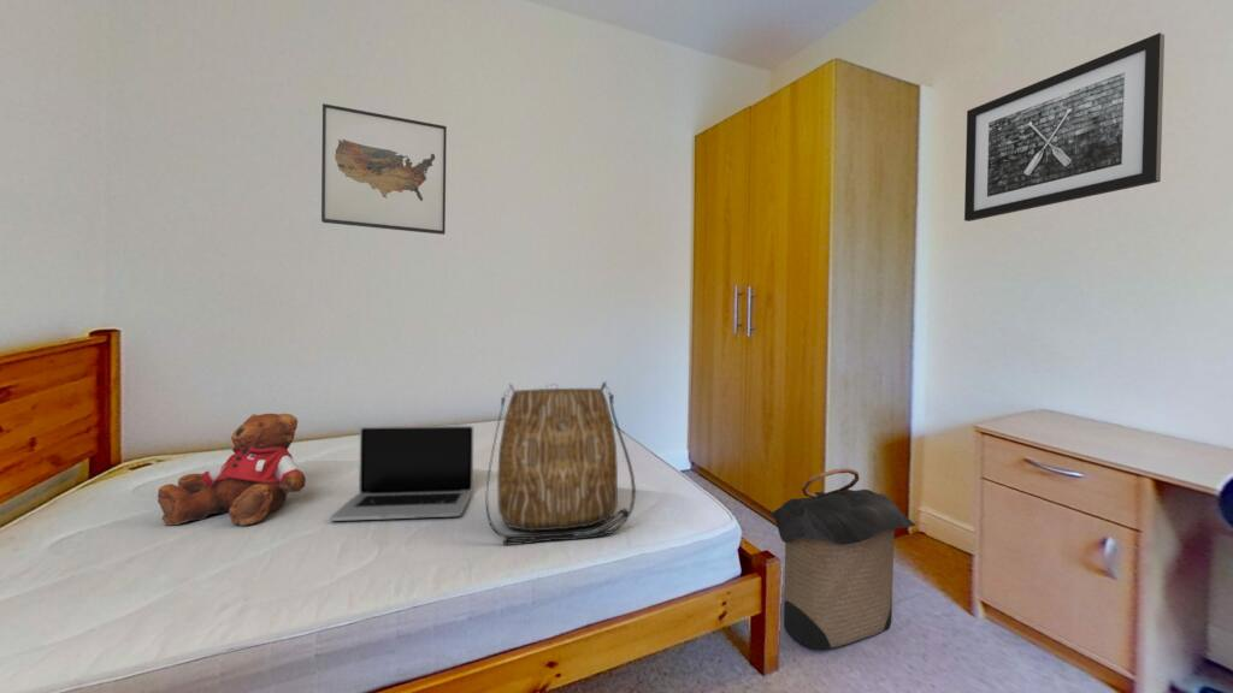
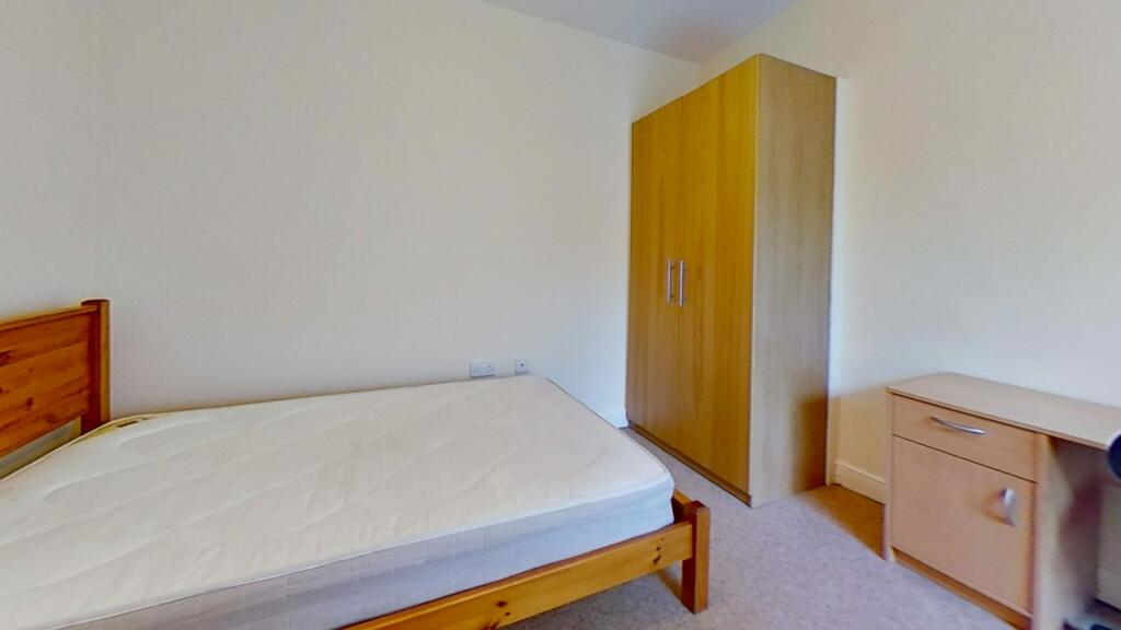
- teddy bear [157,413,307,526]
- wall art [963,31,1166,223]
- laptop [329,425,474,522]
- tote bag [485,380,637,546]
- wall art [320,102,448,236]
- laundry hamper [768,467,916,651]
